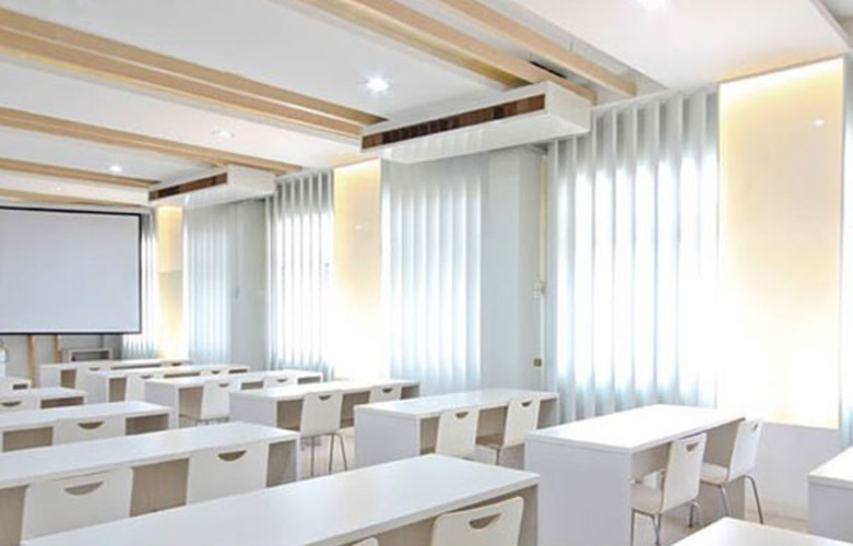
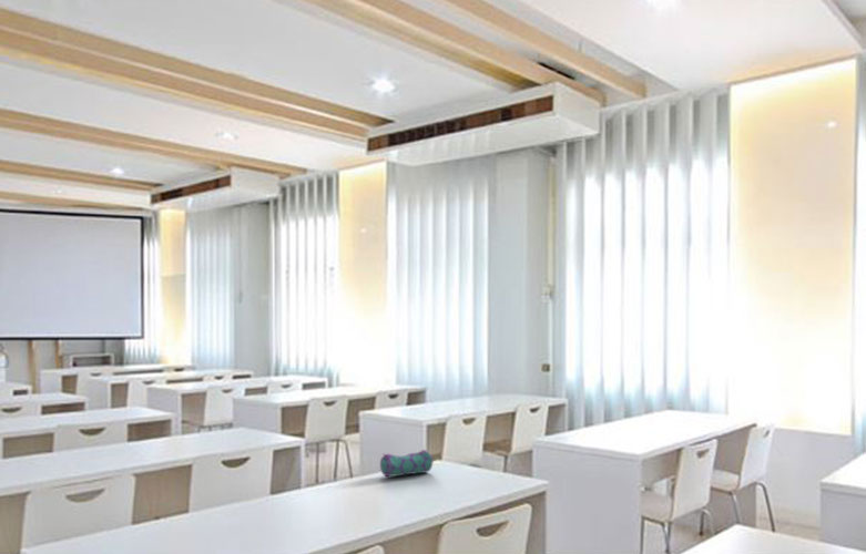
+ pencil case [379,449,434,478]
